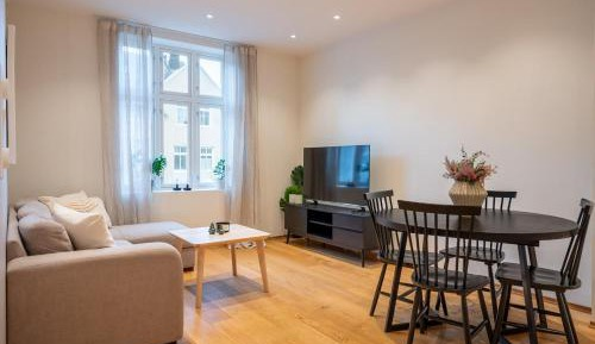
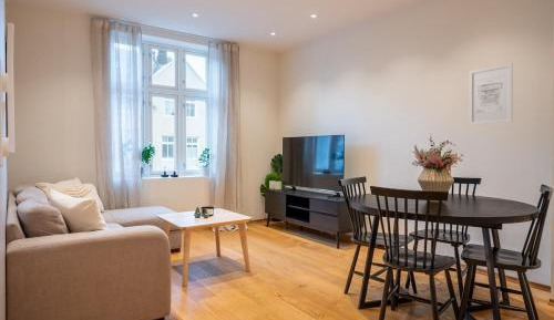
+ wall art [468,62,514,126]
